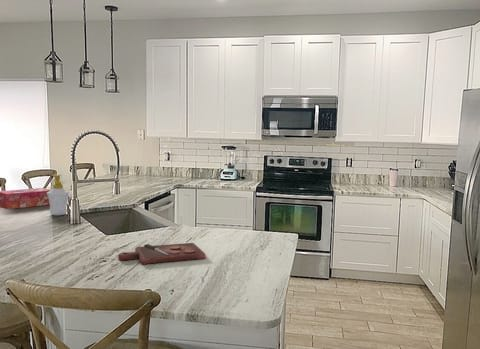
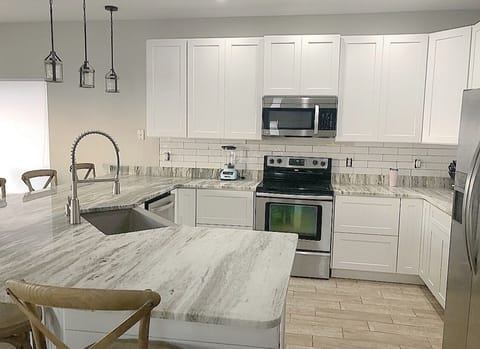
- cutting board [117,242,207,265]
- tissue box [0,187,52,210]
- soap bottle [47,174,70,216]
